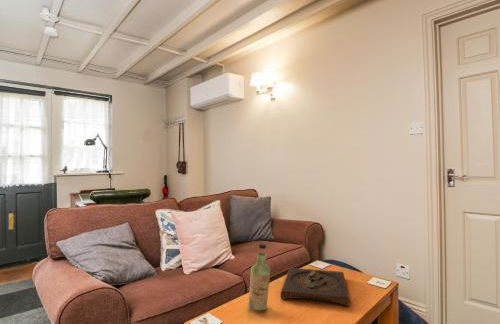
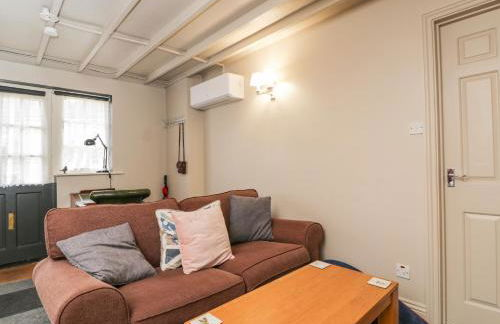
- bottle [247,243,271,311]
- wooden tray [280,267,350,307]
